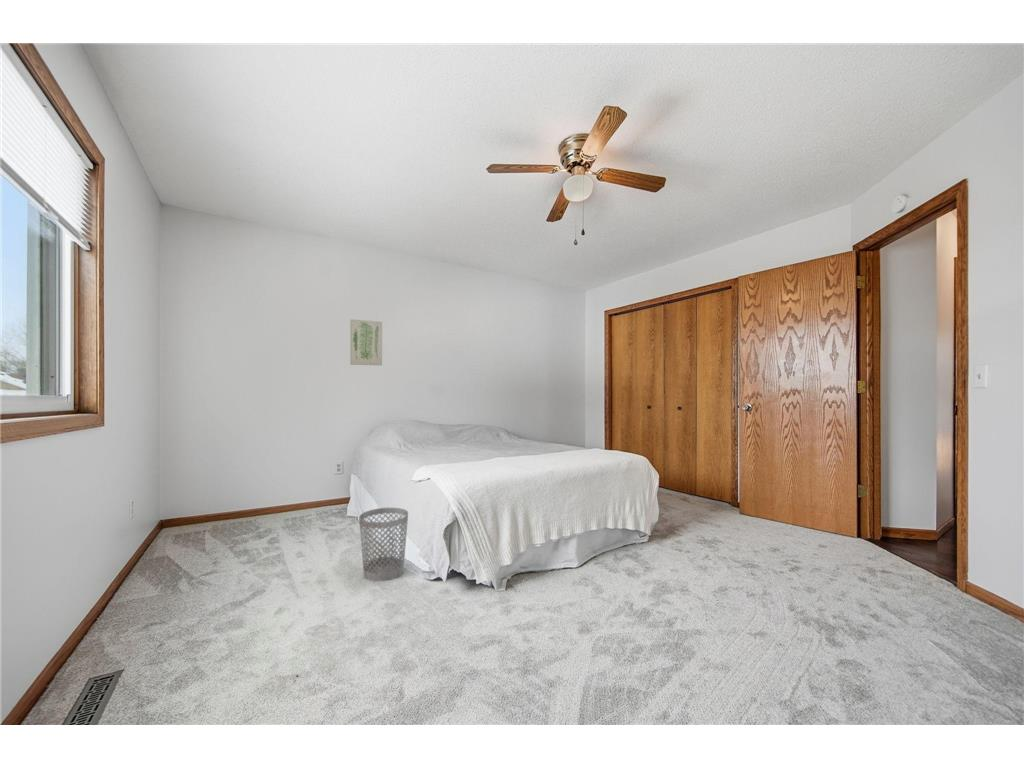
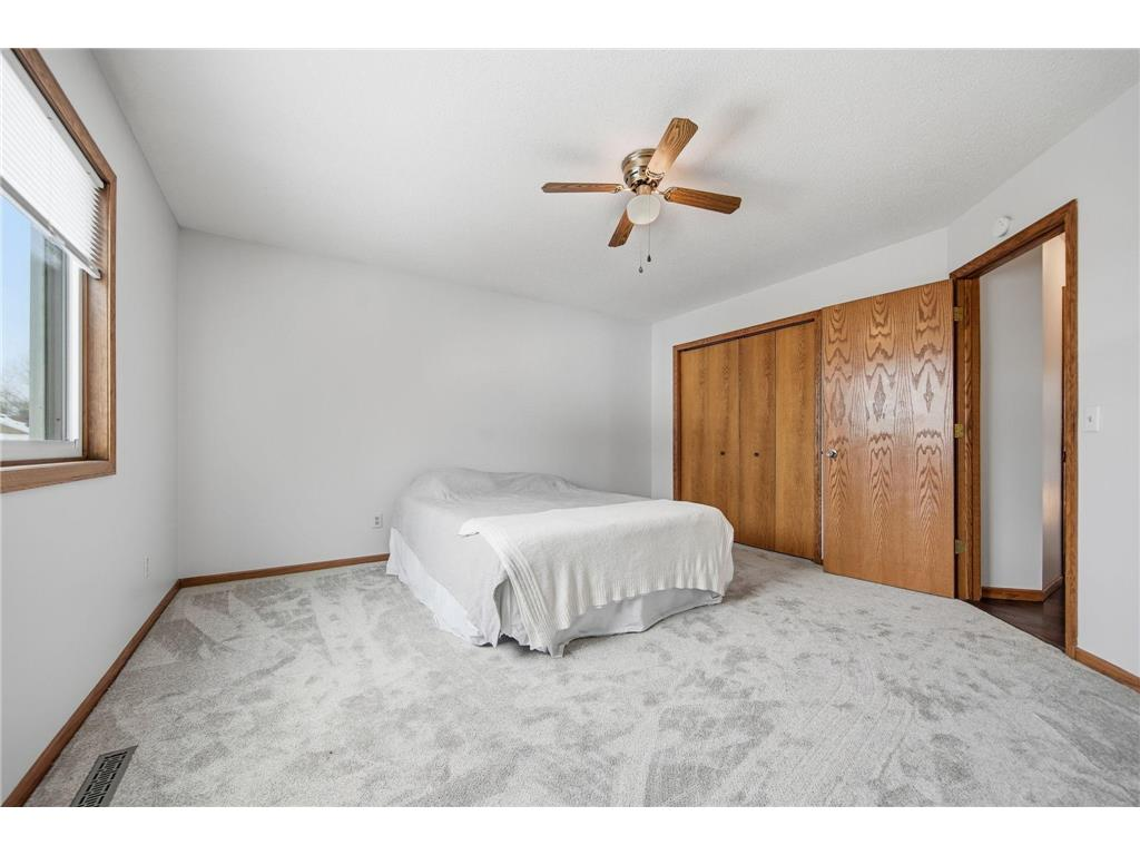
- wastebasket [358,507,409,582]
- wall art [349,318,383,366]
